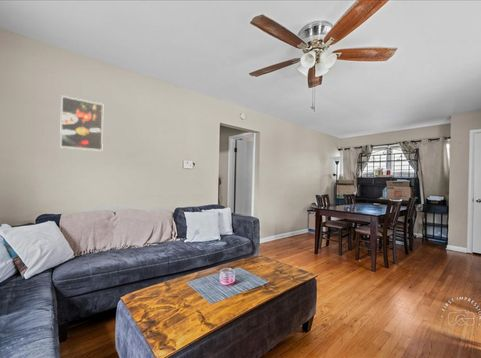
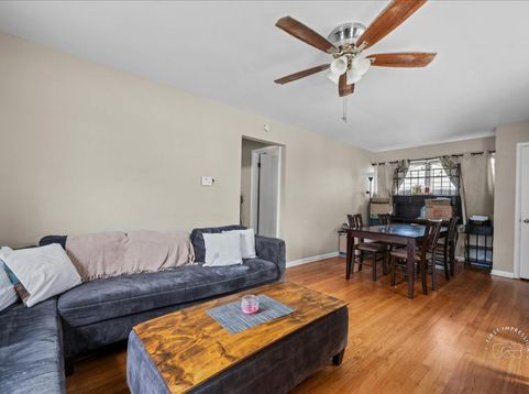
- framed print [59,95,104,152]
